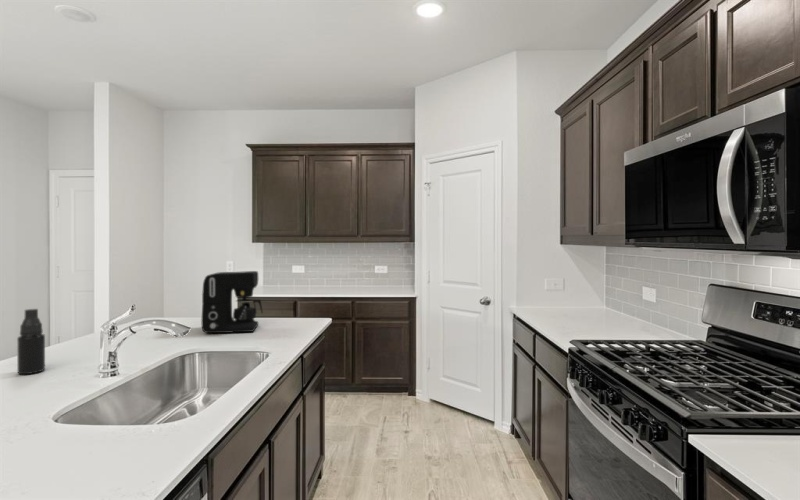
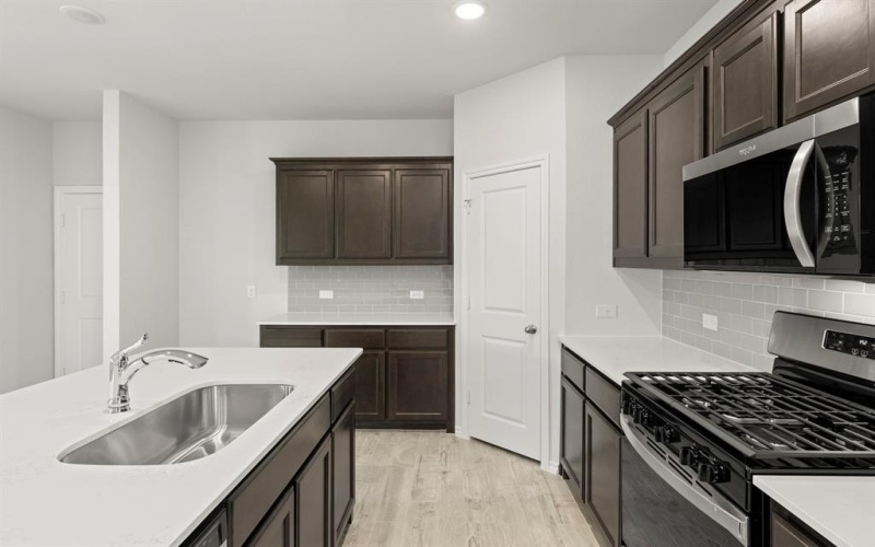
- spray bottle [16,308,46,375]
- coffee maker [200,270,264,334]
